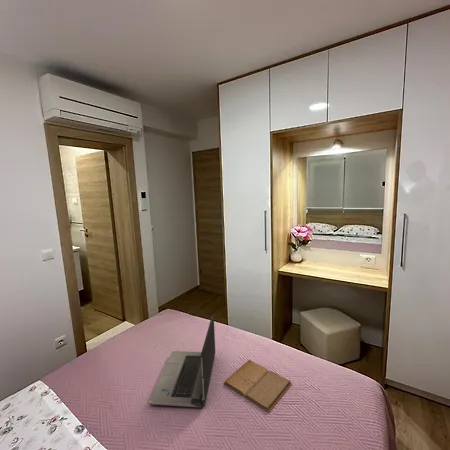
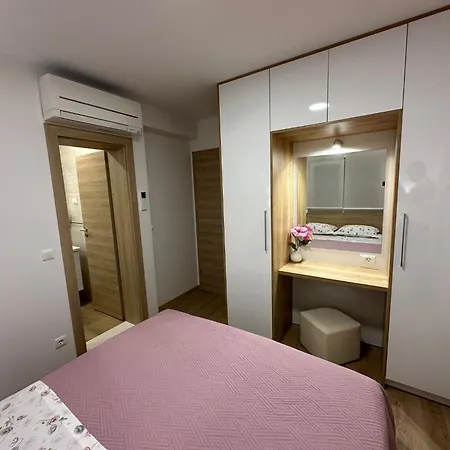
- book [223,359,293,413]
- laptop computer [148,313,216,408]
